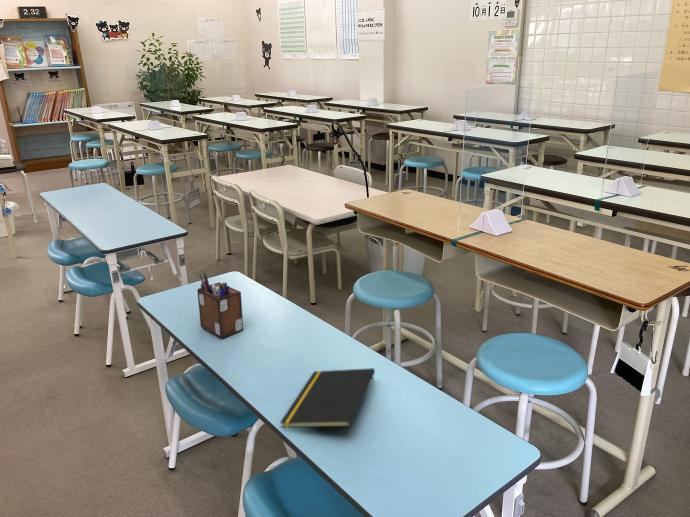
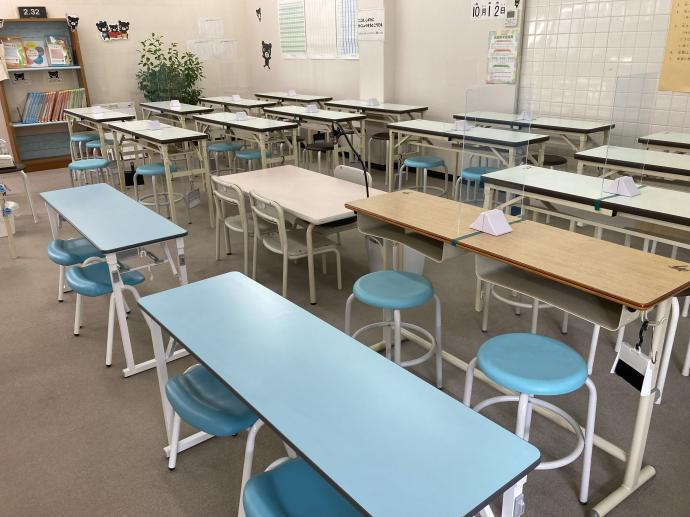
- notepad [279,367,376,429]
- desk organizer [196,272,244,339]
